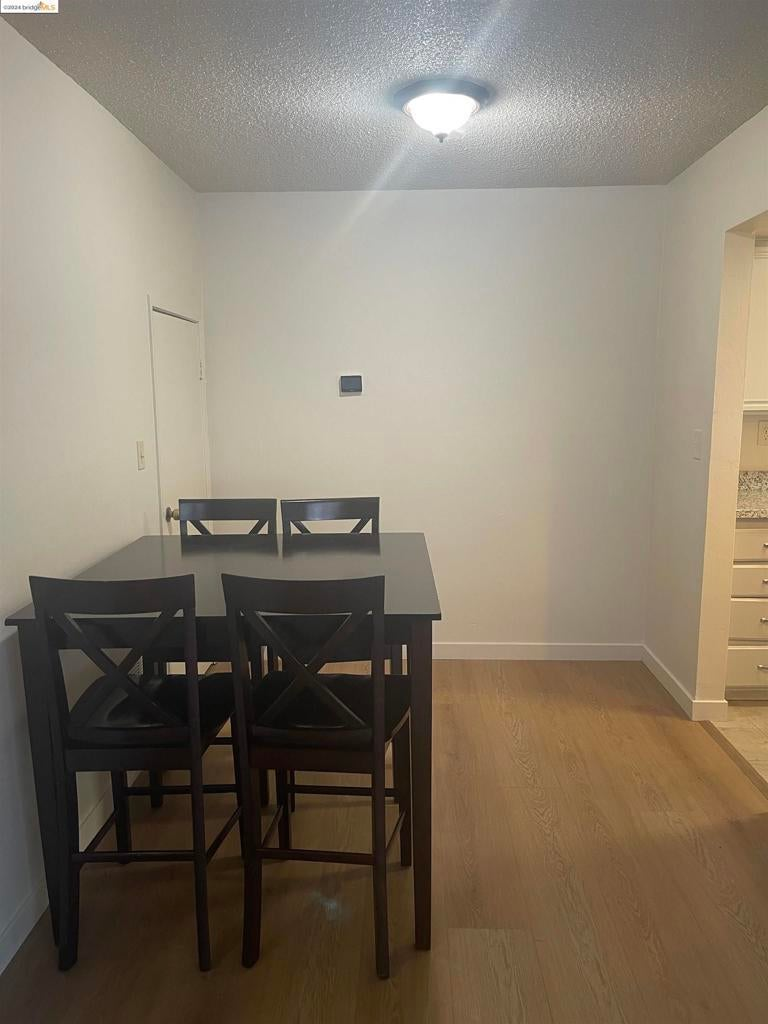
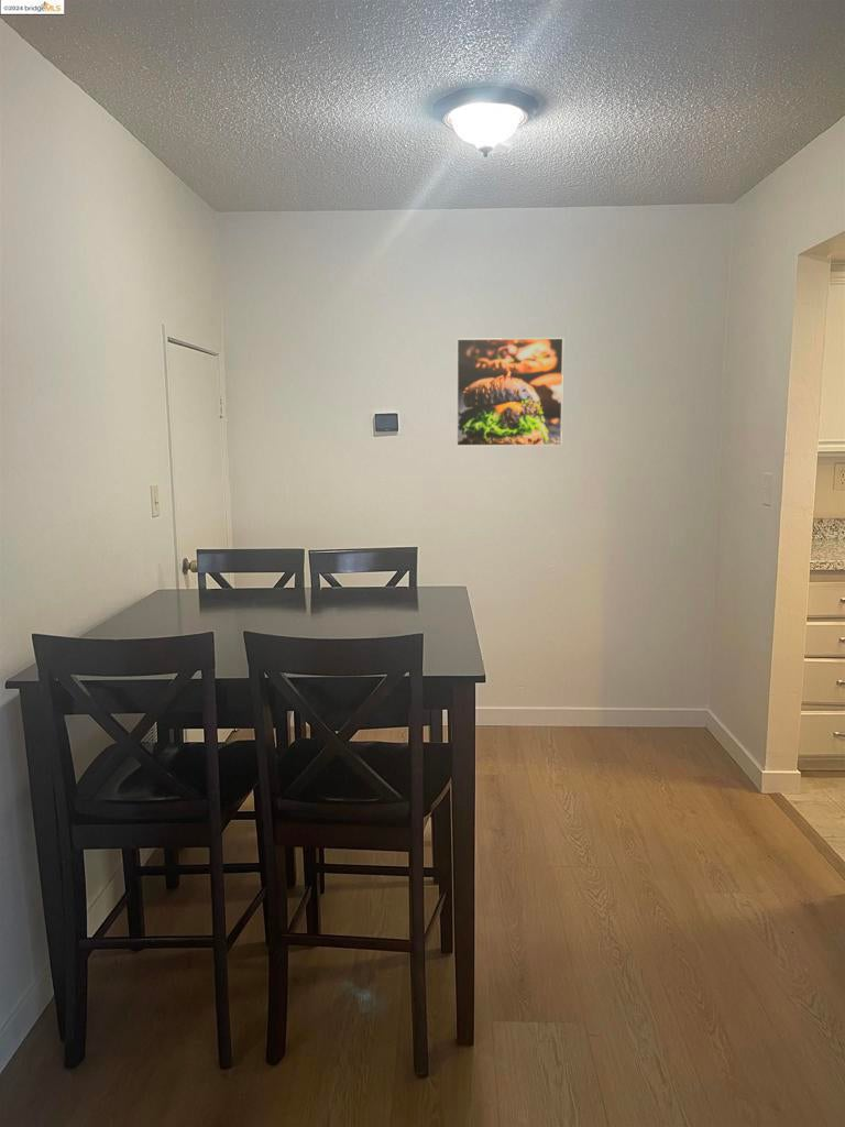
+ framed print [456,337,564,447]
